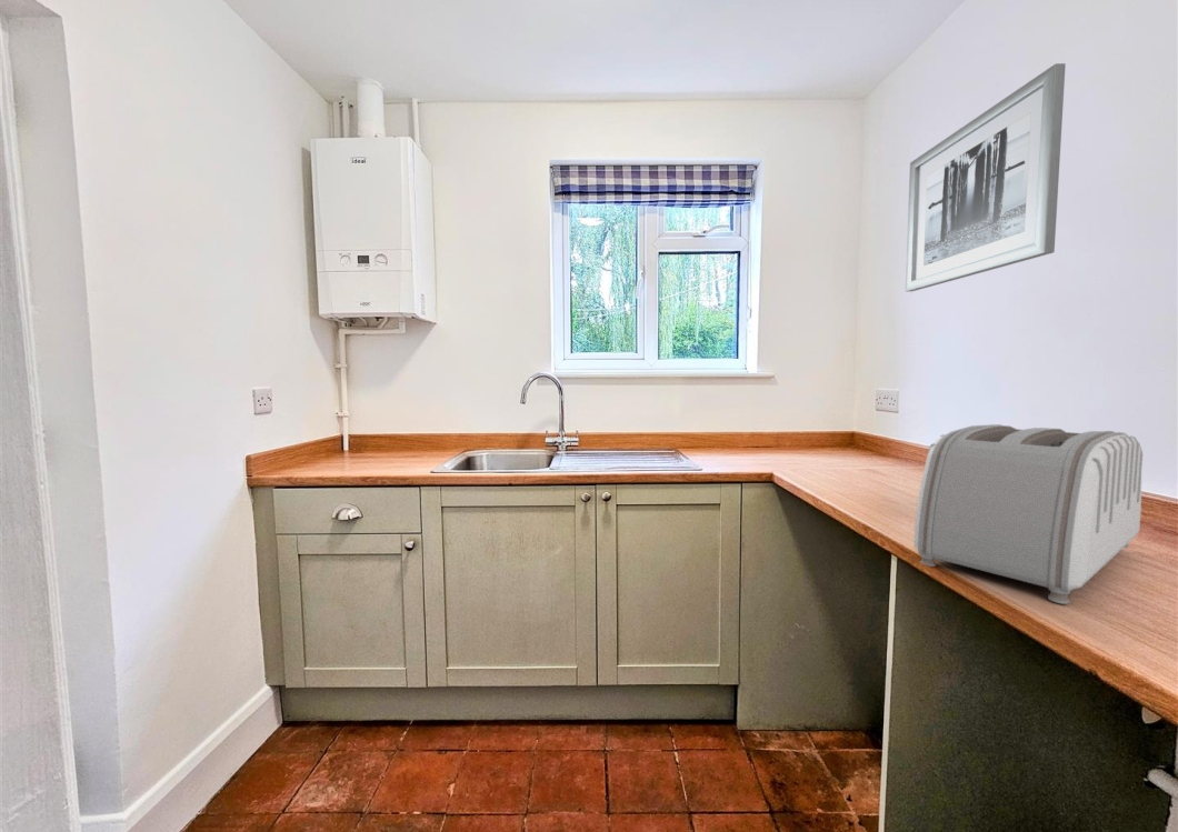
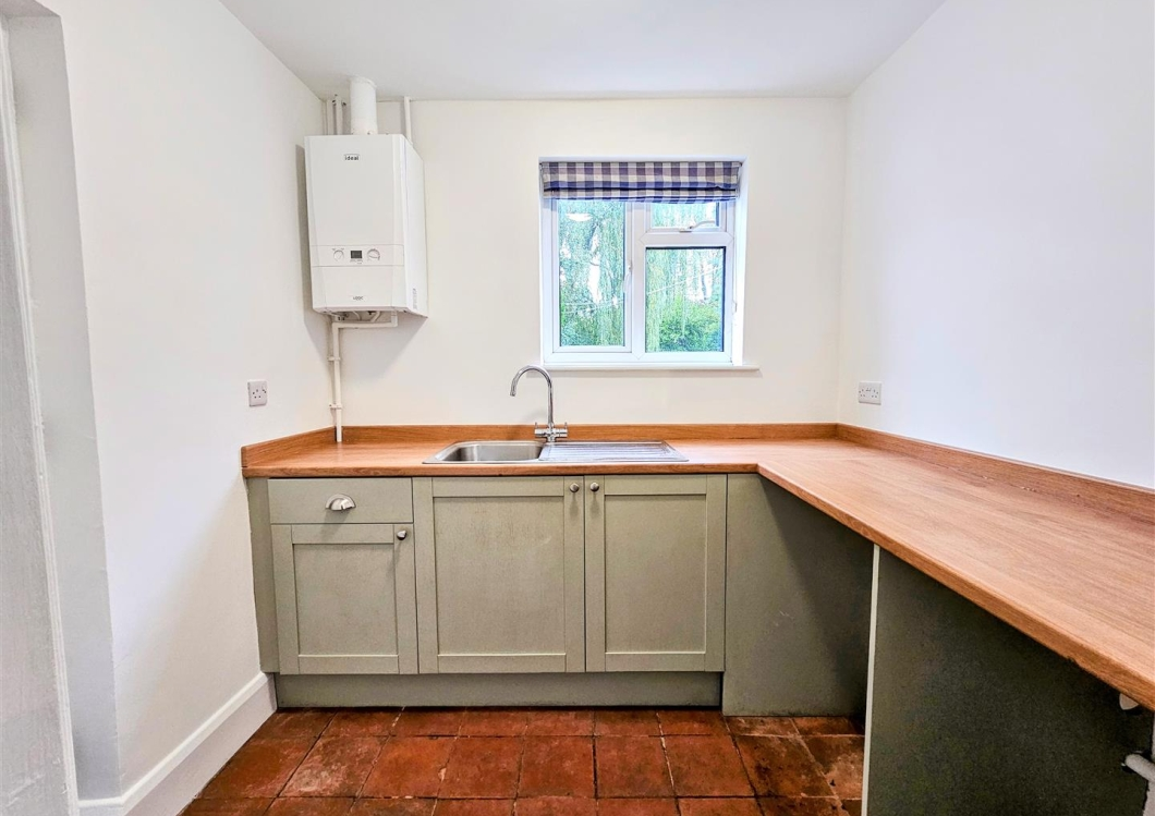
- toaster [912,423,1144,605]
- wall art [905,62,1067,292]
